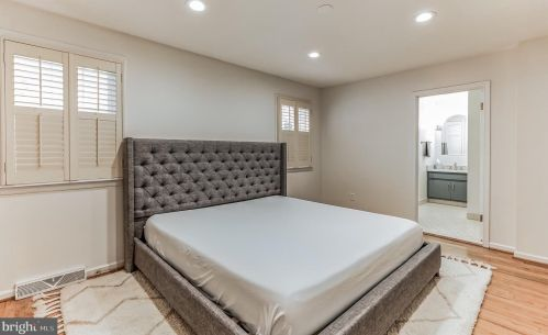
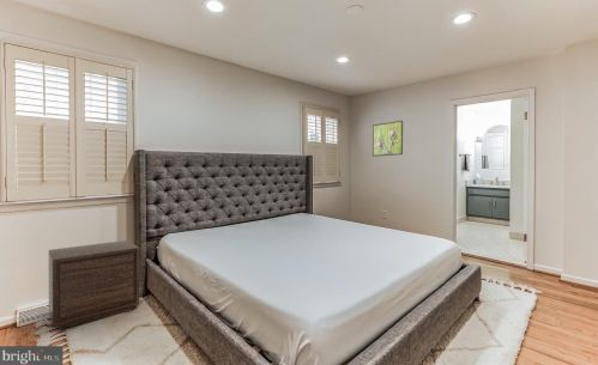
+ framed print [372,120,404,158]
+ nightstand [48,239,140,330]
